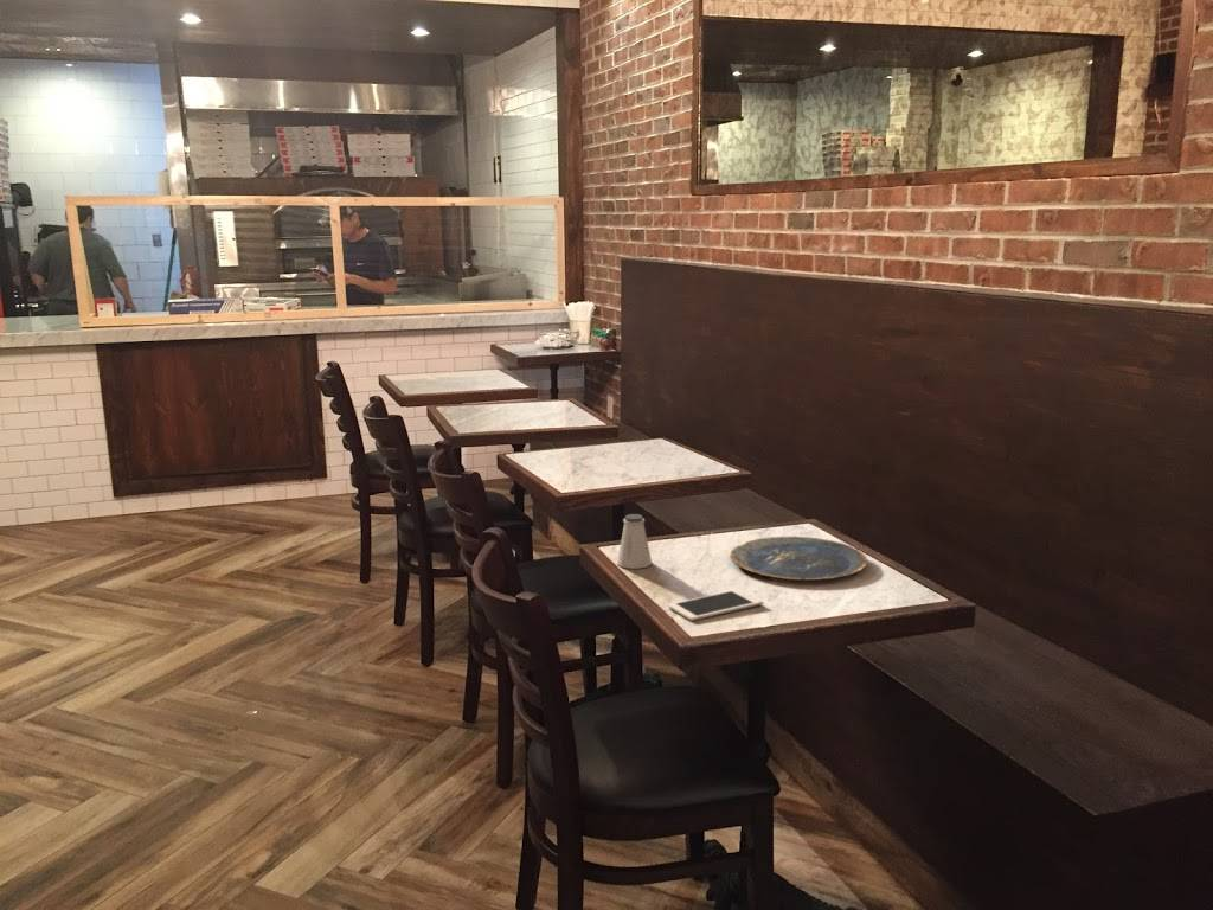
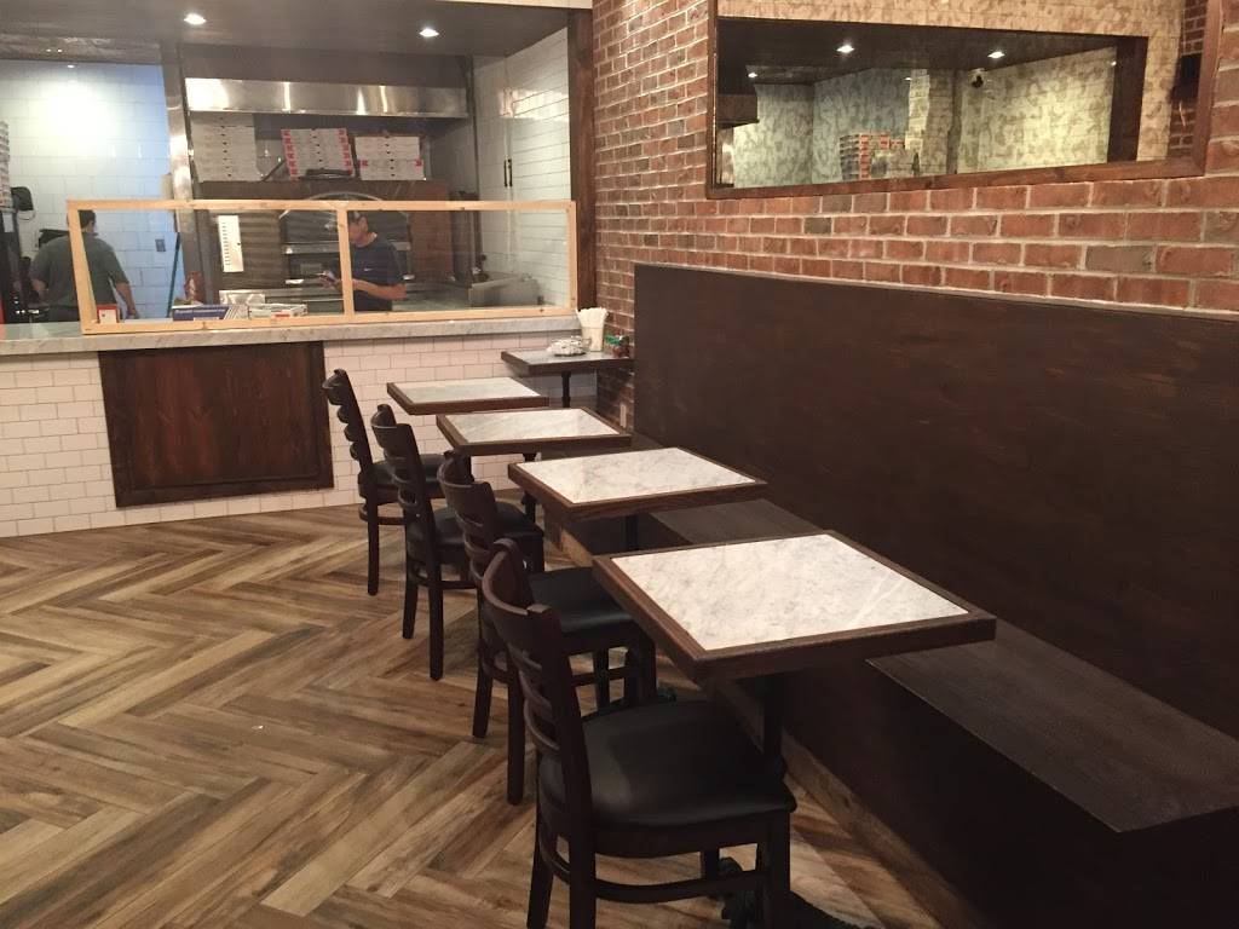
- plate [729,536,868,582]
- cell phone [667,588,764,622]
- saltshaker [616,513,653,570]
